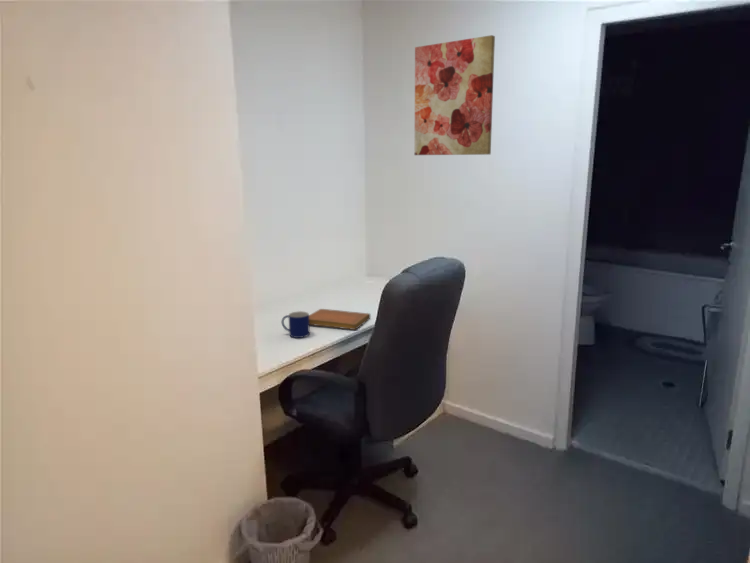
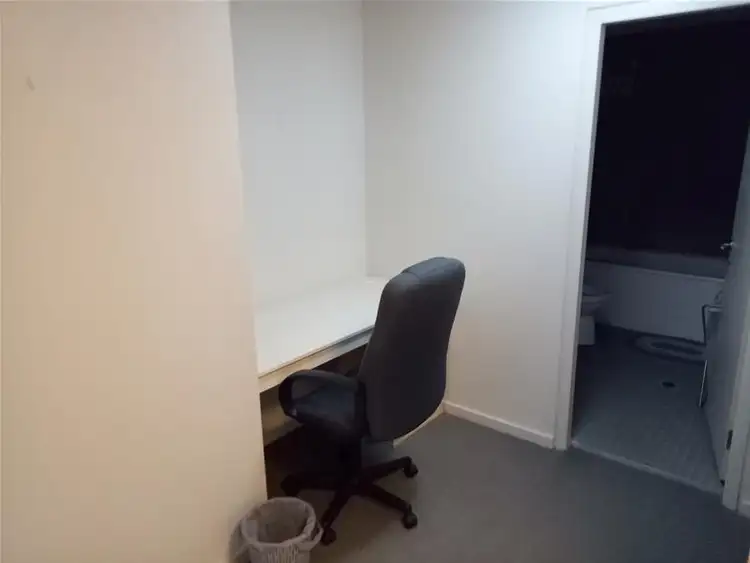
- mug [281,310,311,339]
- wall art [414,34,496,156]
- notebook [309,308,371,331]
